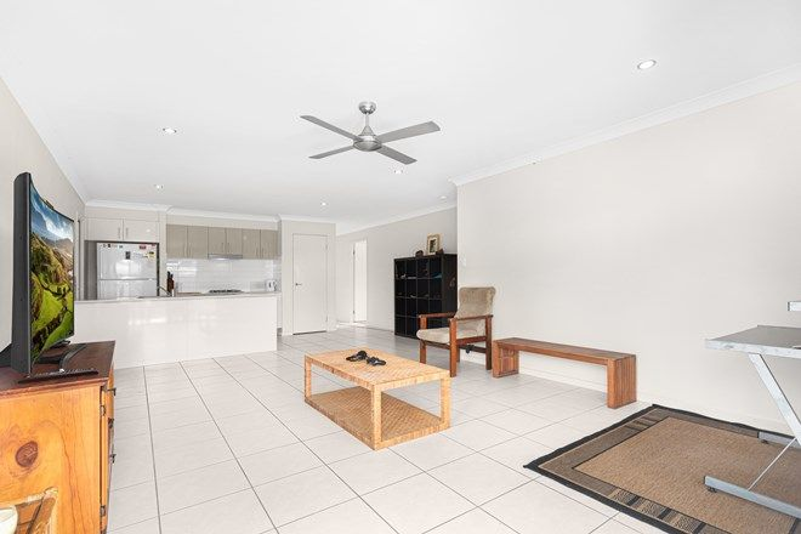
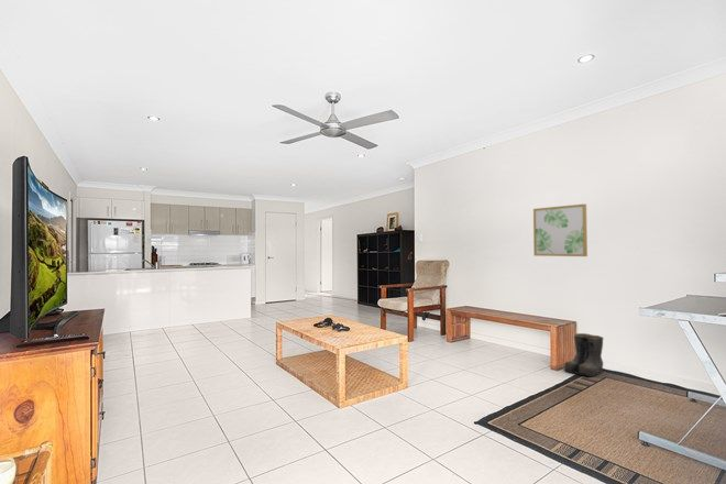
+ boots [563,332,605,377]
+ wall art [532,202,588,257]
